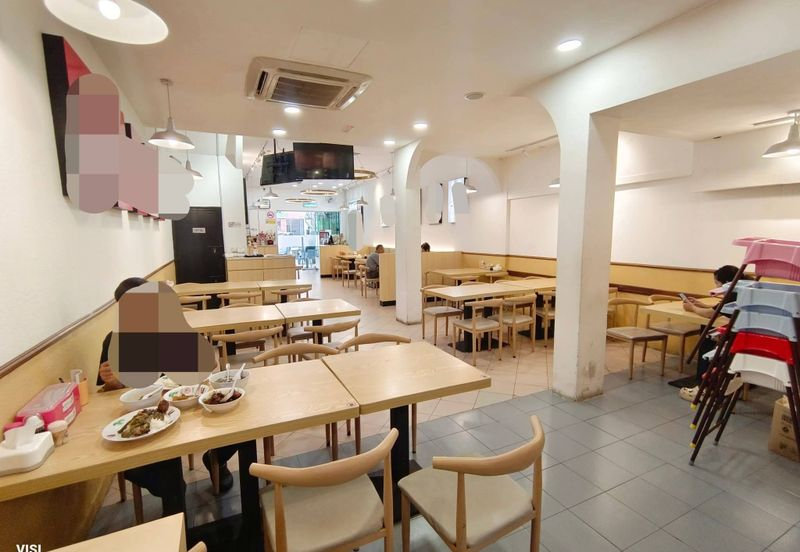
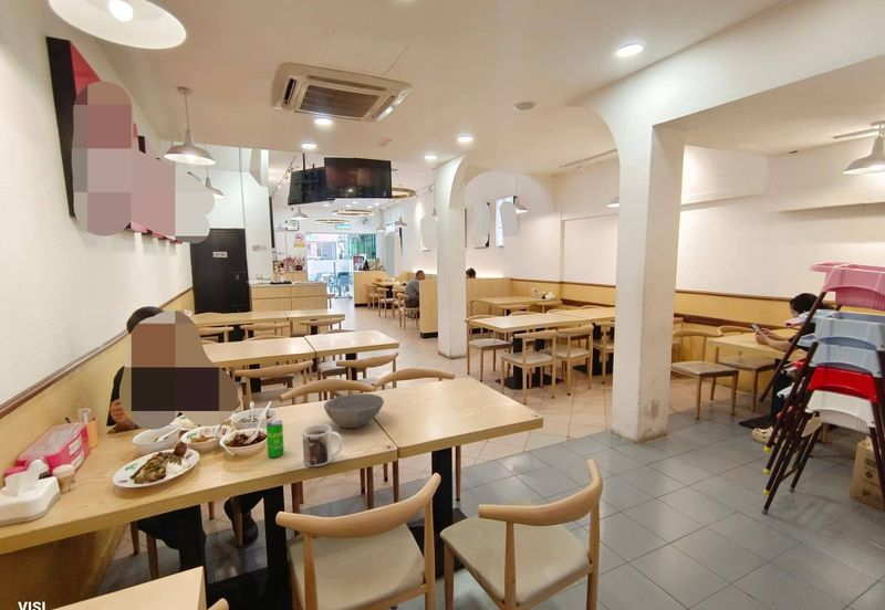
+ bowl [323,392,385,429]
+ beverage can [266,419,285,459]
+ mug [301,423,344,467]
